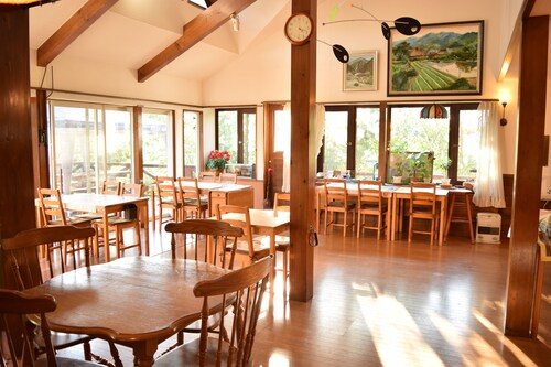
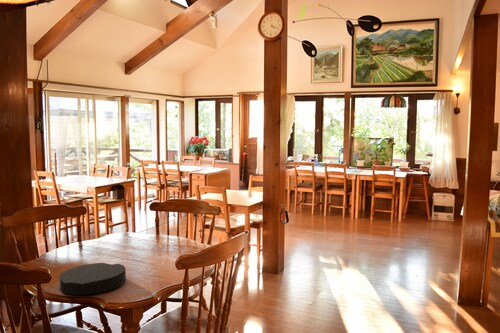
+ plate [58,262,127,296]
